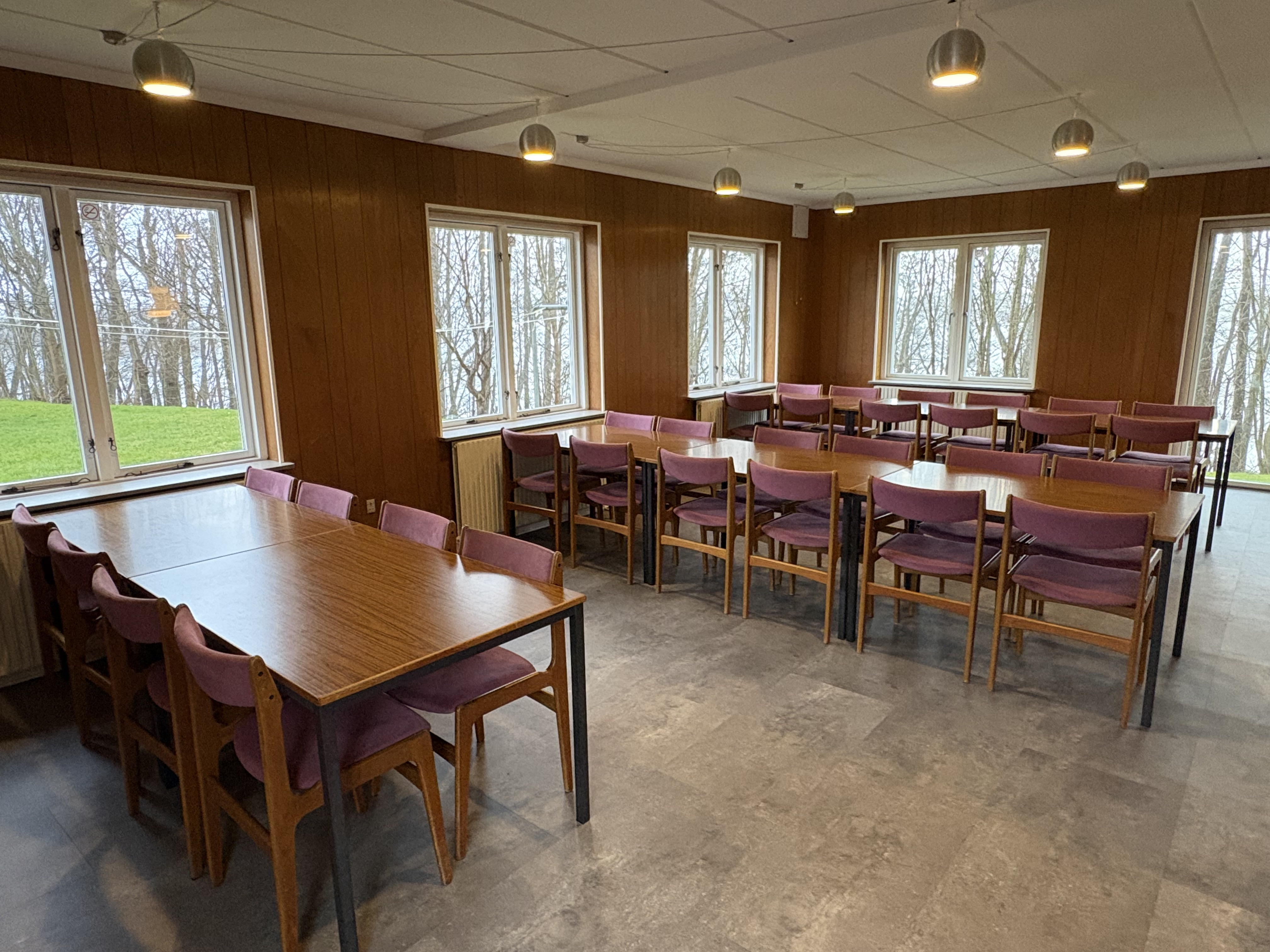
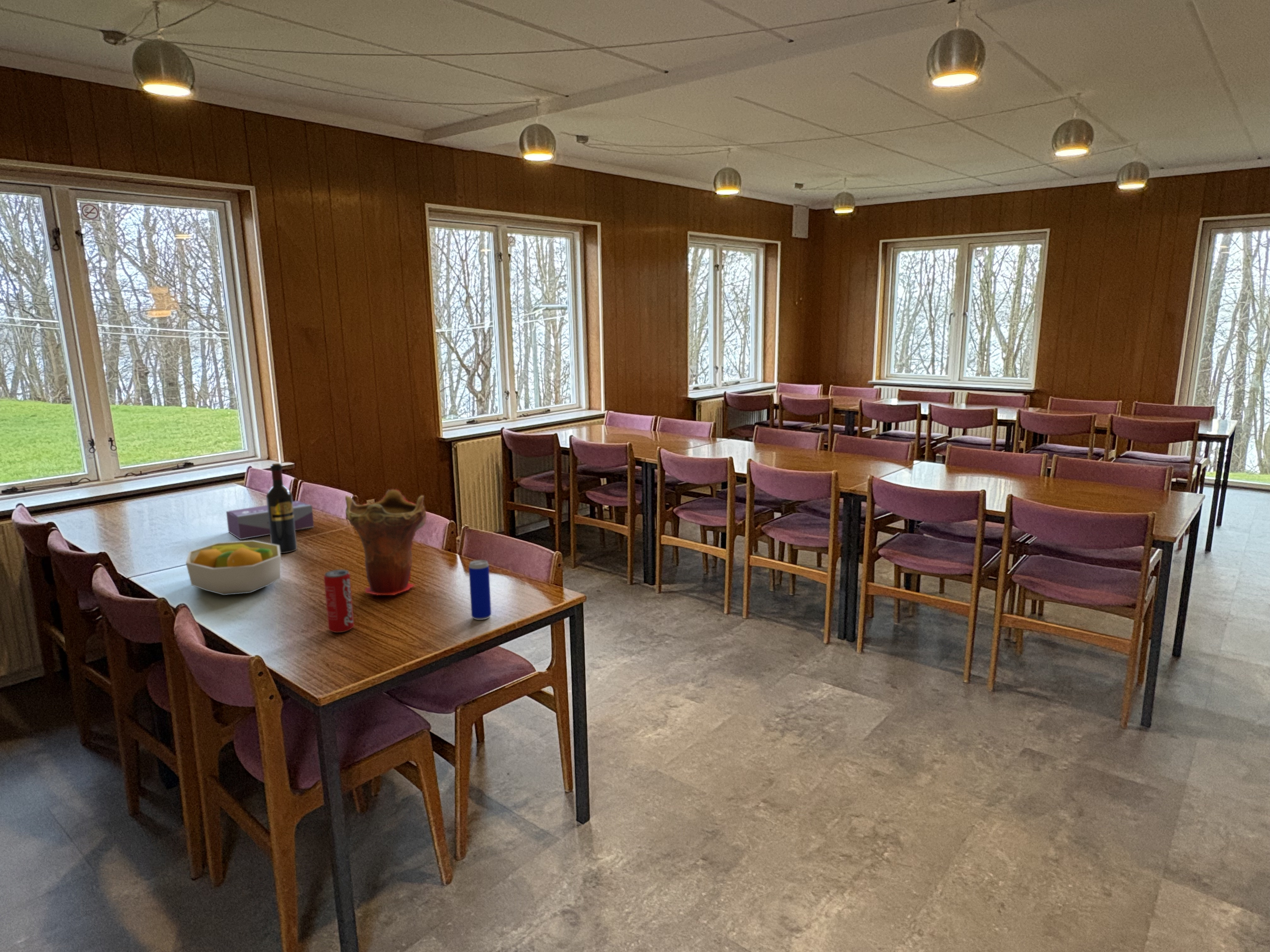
+ fruit bowl [186,540,281,595]
+ tissue box [226,500,314,540]
+ beverage can [468,559,492,620]
+ wine bottle [266,463,297,553]
+ beverage can [323,569,354,633]
+ vase [345,488,427,595]
